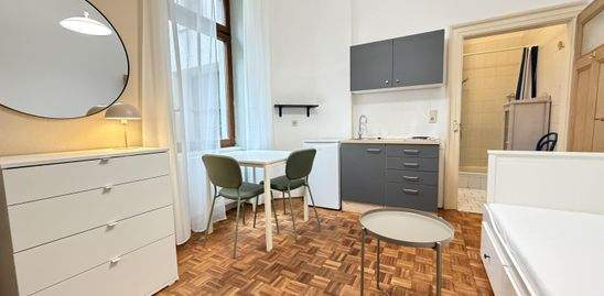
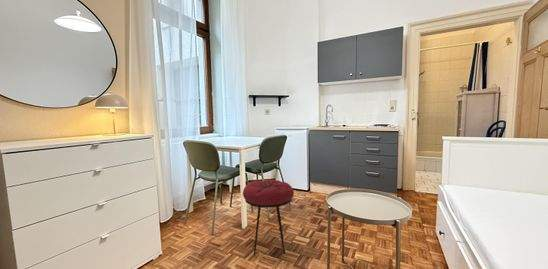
+ stool [242,179,295,256]
